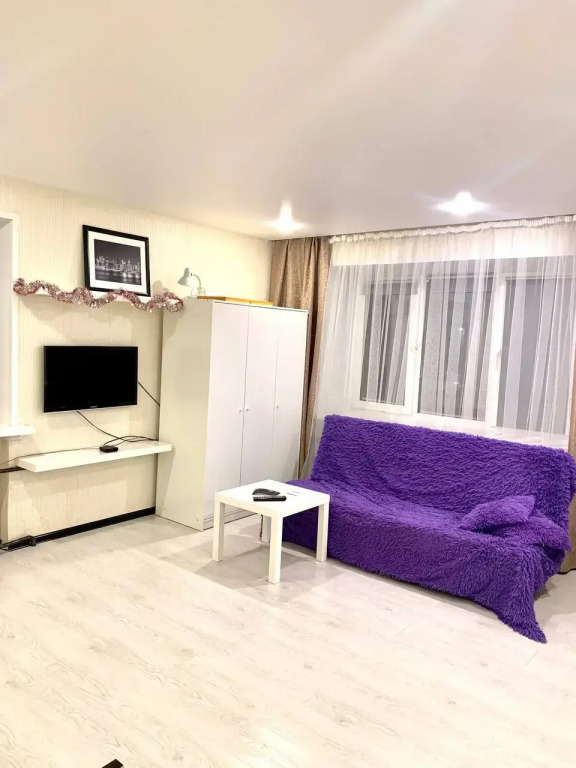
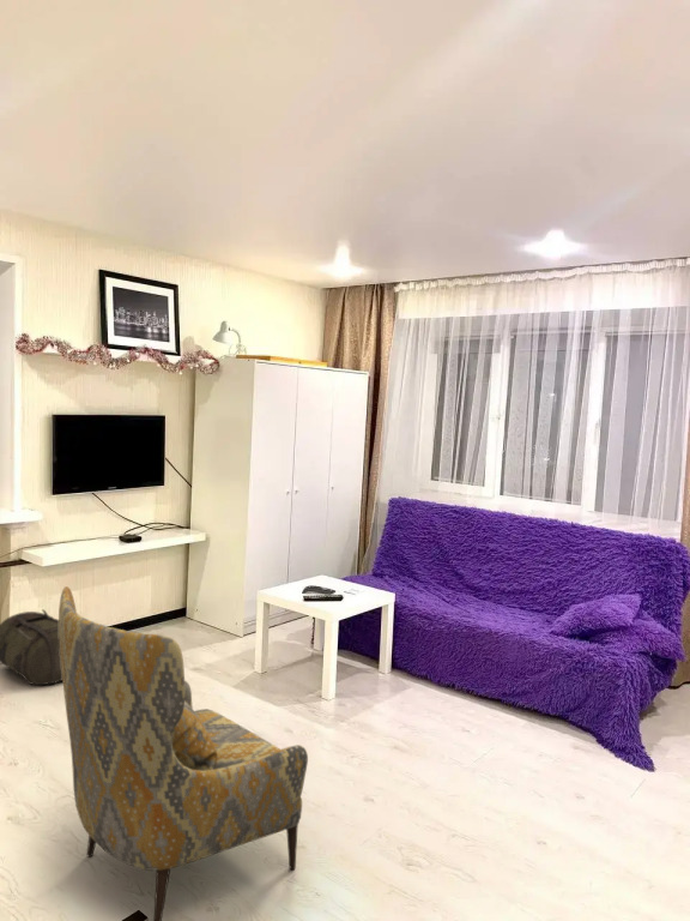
+ backpack [0,609,62,686]
+ armchair [58,585,309,921]
